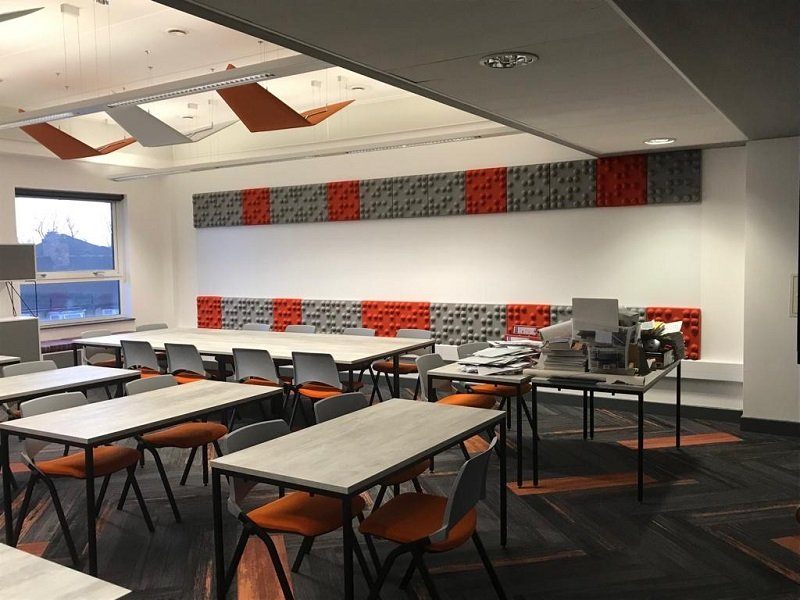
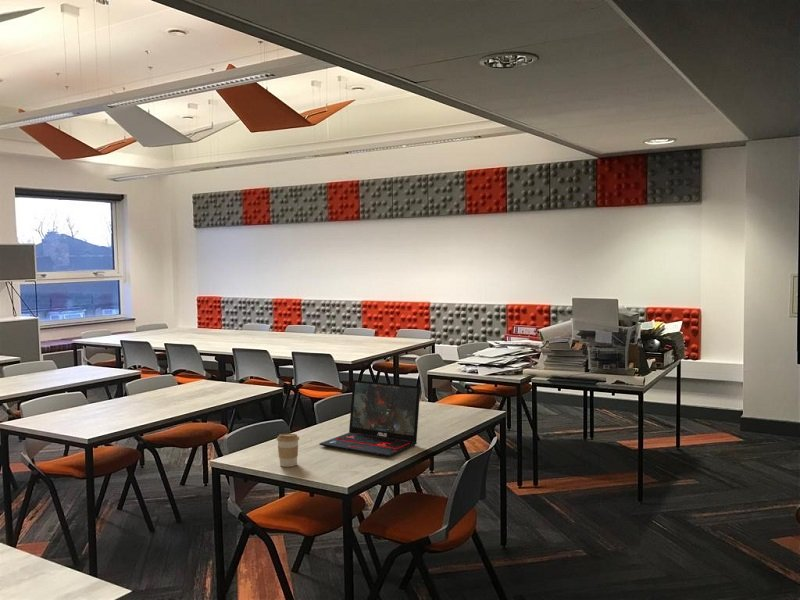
+ coffee cup [276,433,300,468]
+ laptop [318,379,421,458]
